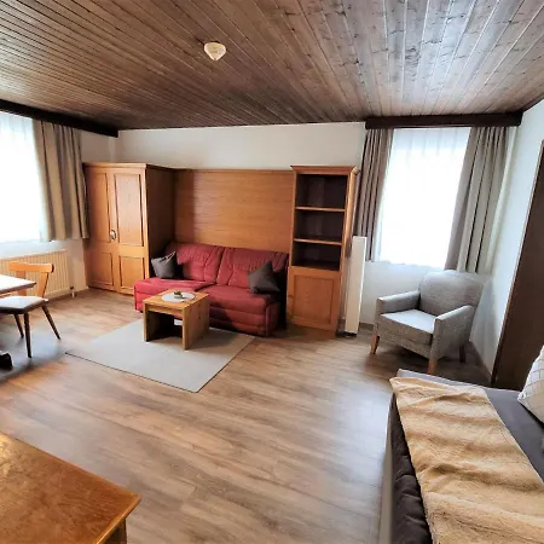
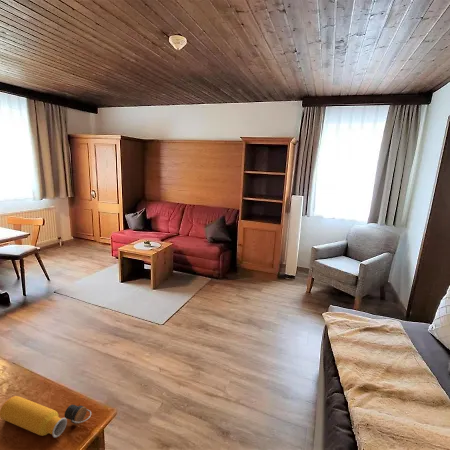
+ water bottle [0,395,92,439]
